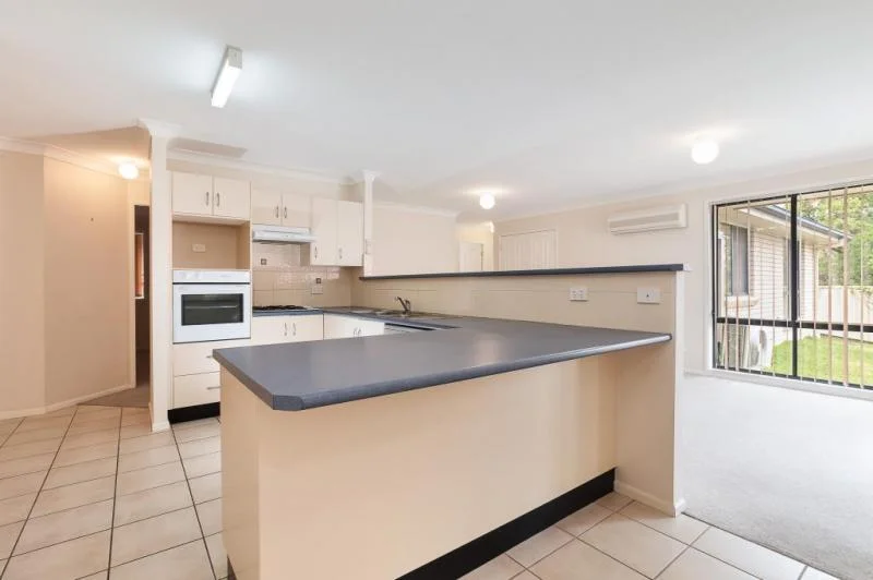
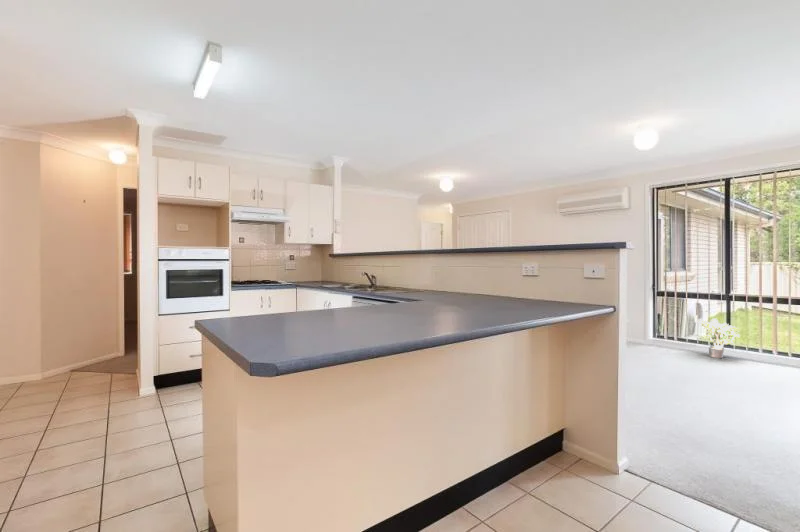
+ potted plant [696,317,741,359]
